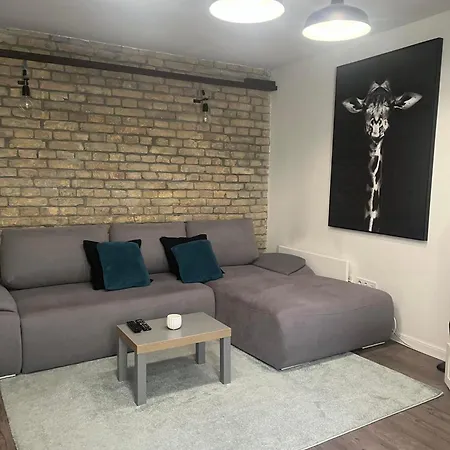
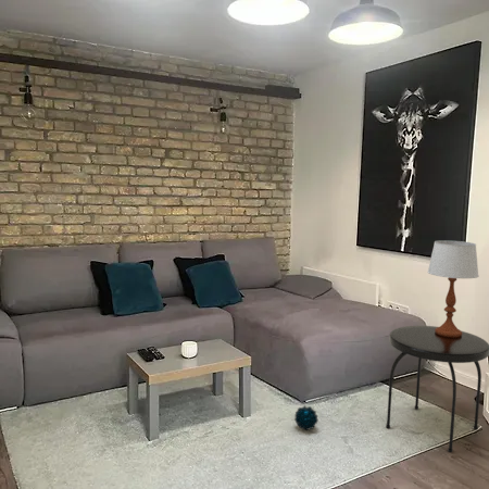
+ side table [385,325,489,453]
+ ball [293,404,319,431]
+ table lamp [427,240,480,338]
